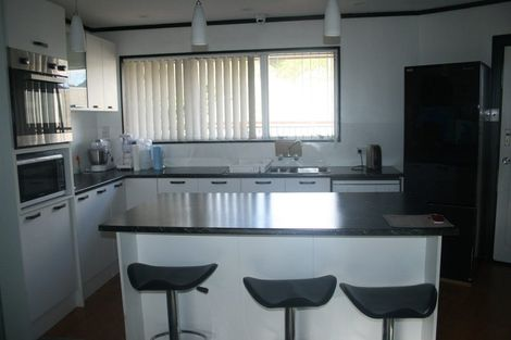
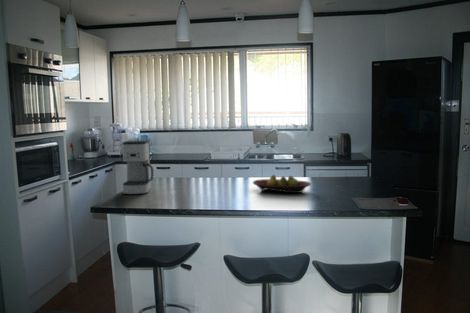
+ coffee maker [121,139,154,195]
+ fruit bowl [252,174,312,194]
